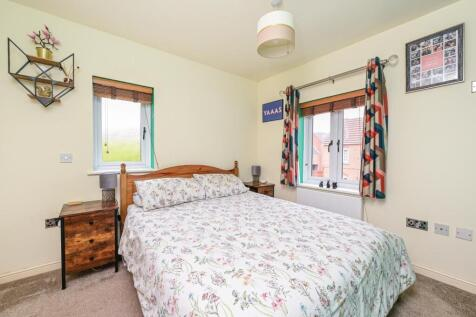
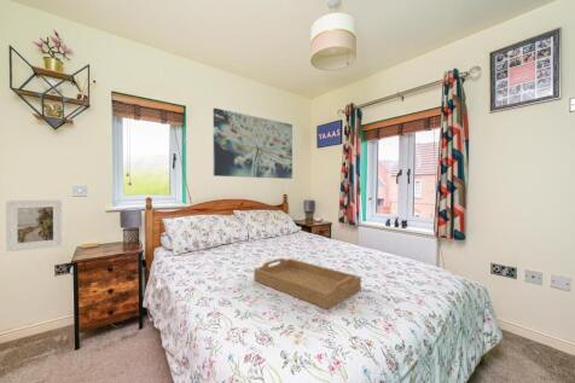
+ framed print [5,198,64,253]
+ serving tray [252,257,362,311]
+ wall art [213,106,294,180]
